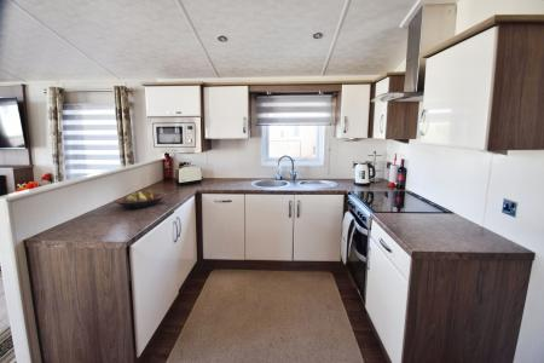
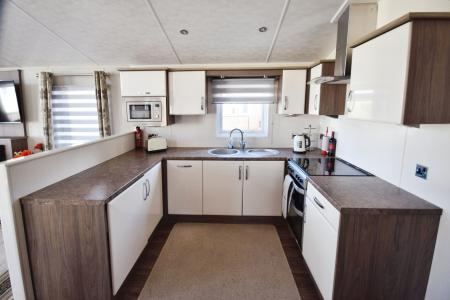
- fruit bowl [112,189,167,211]
